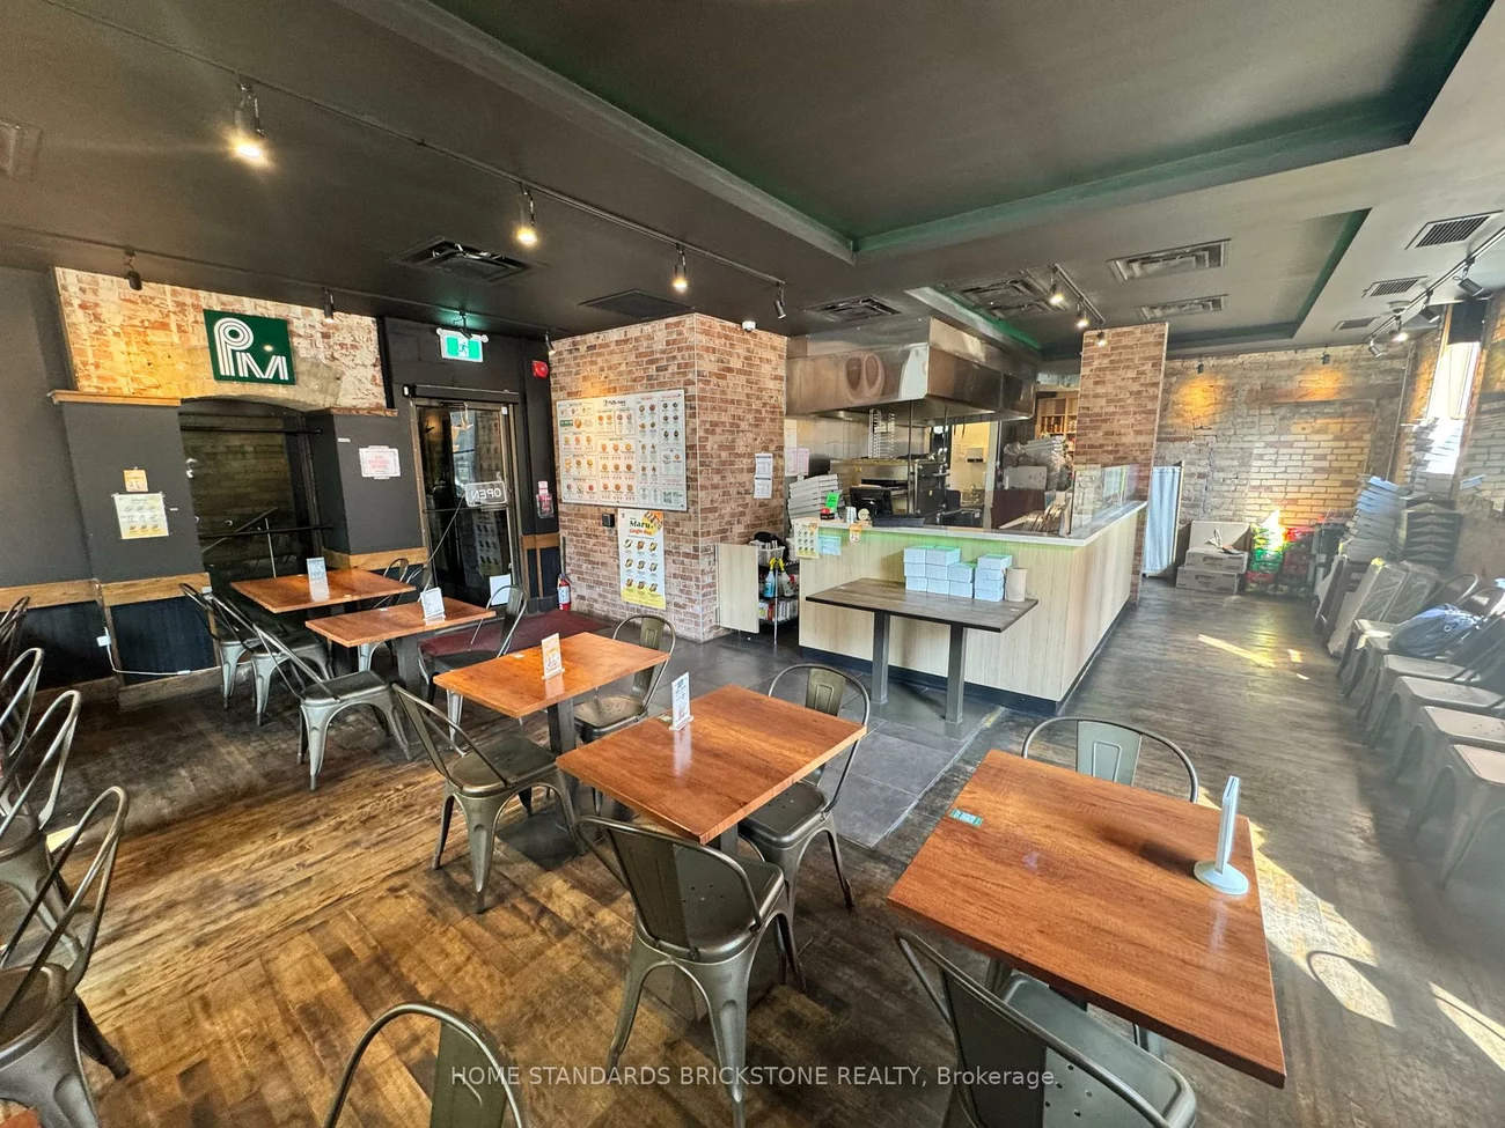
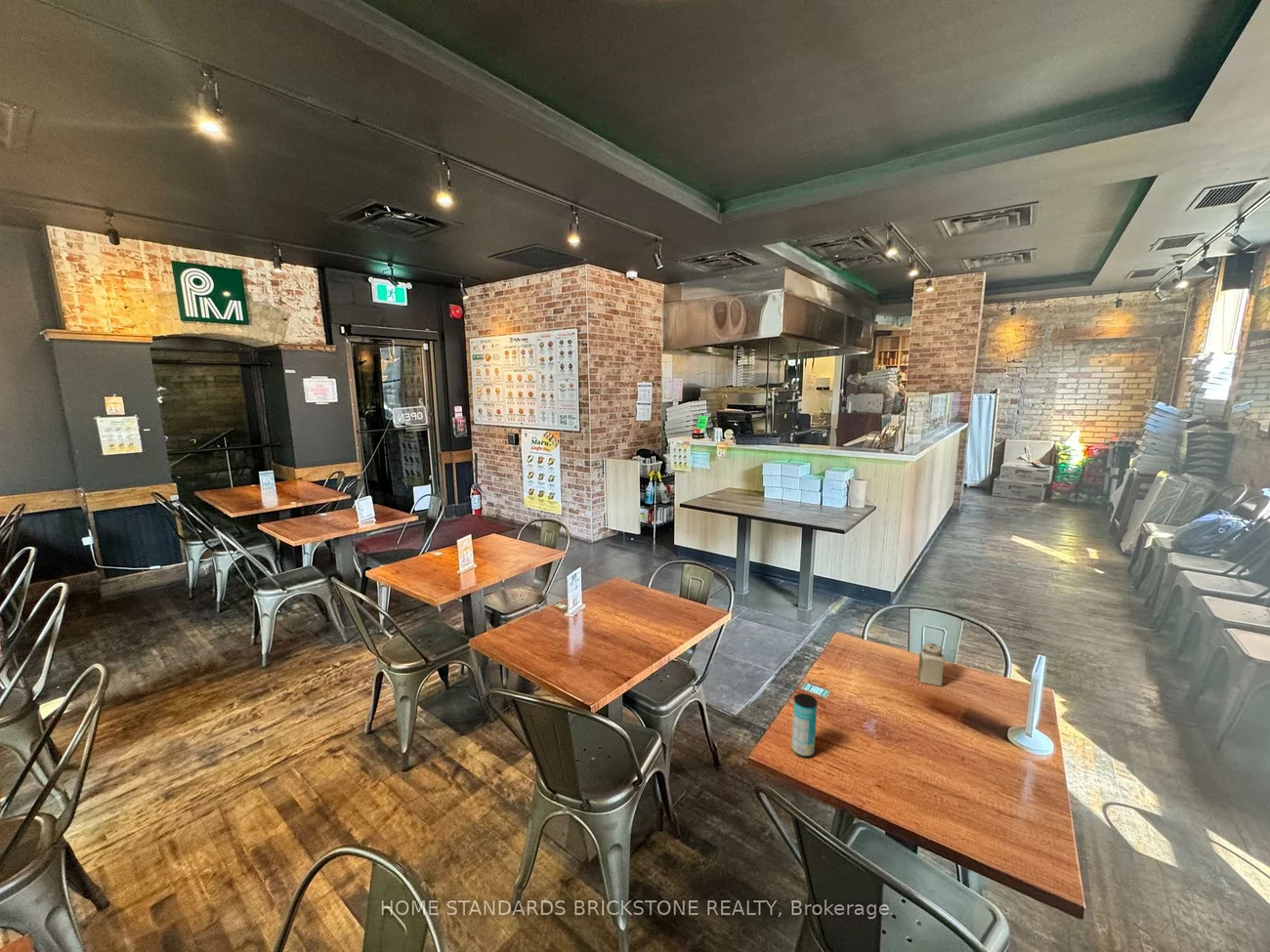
+ salt shaker [917,642,946,687]
+ beverage can [790,692,819,758]
